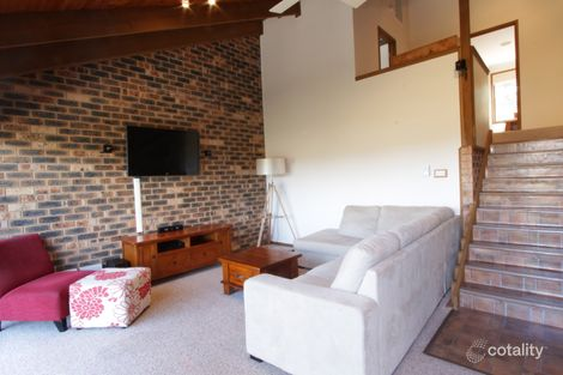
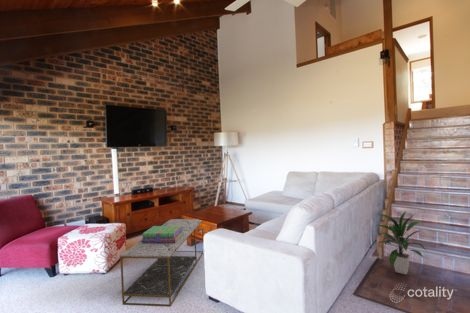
+ coffee table [119,218,204,308]
+ indoor plant [374,210,428,275]
+ stack of books [141,225,183,243]
